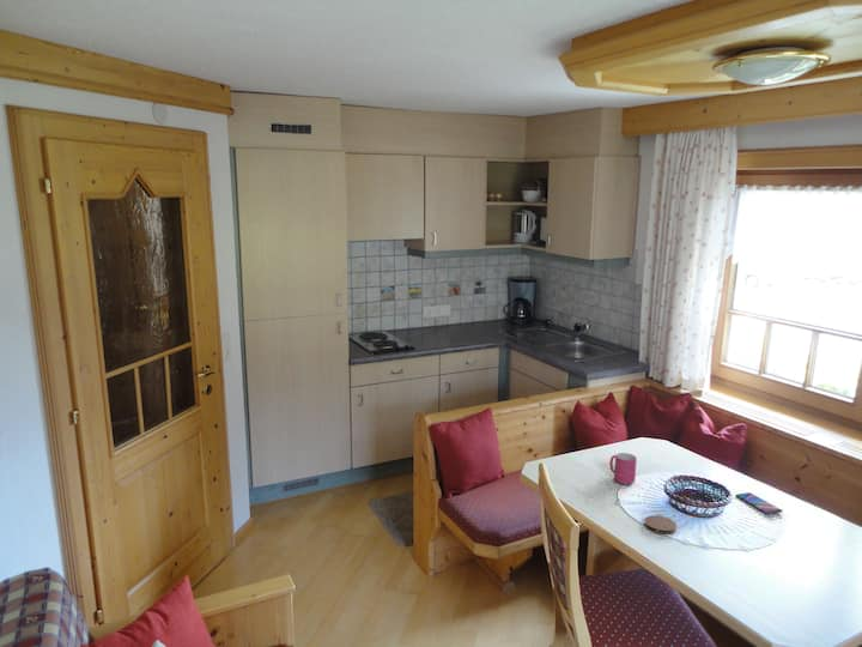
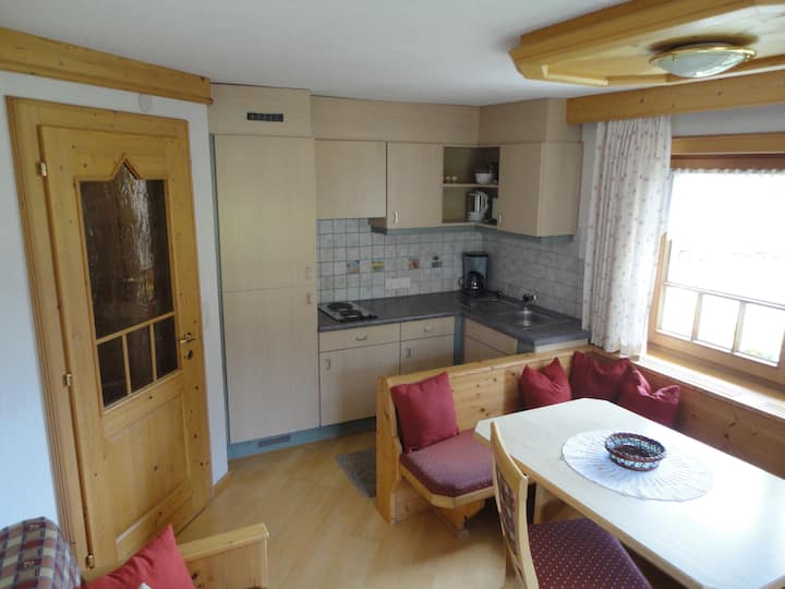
- mug [608,452,638,485]
- coaster [643,514,678,536]
- smartphone [735,491,784,515]
